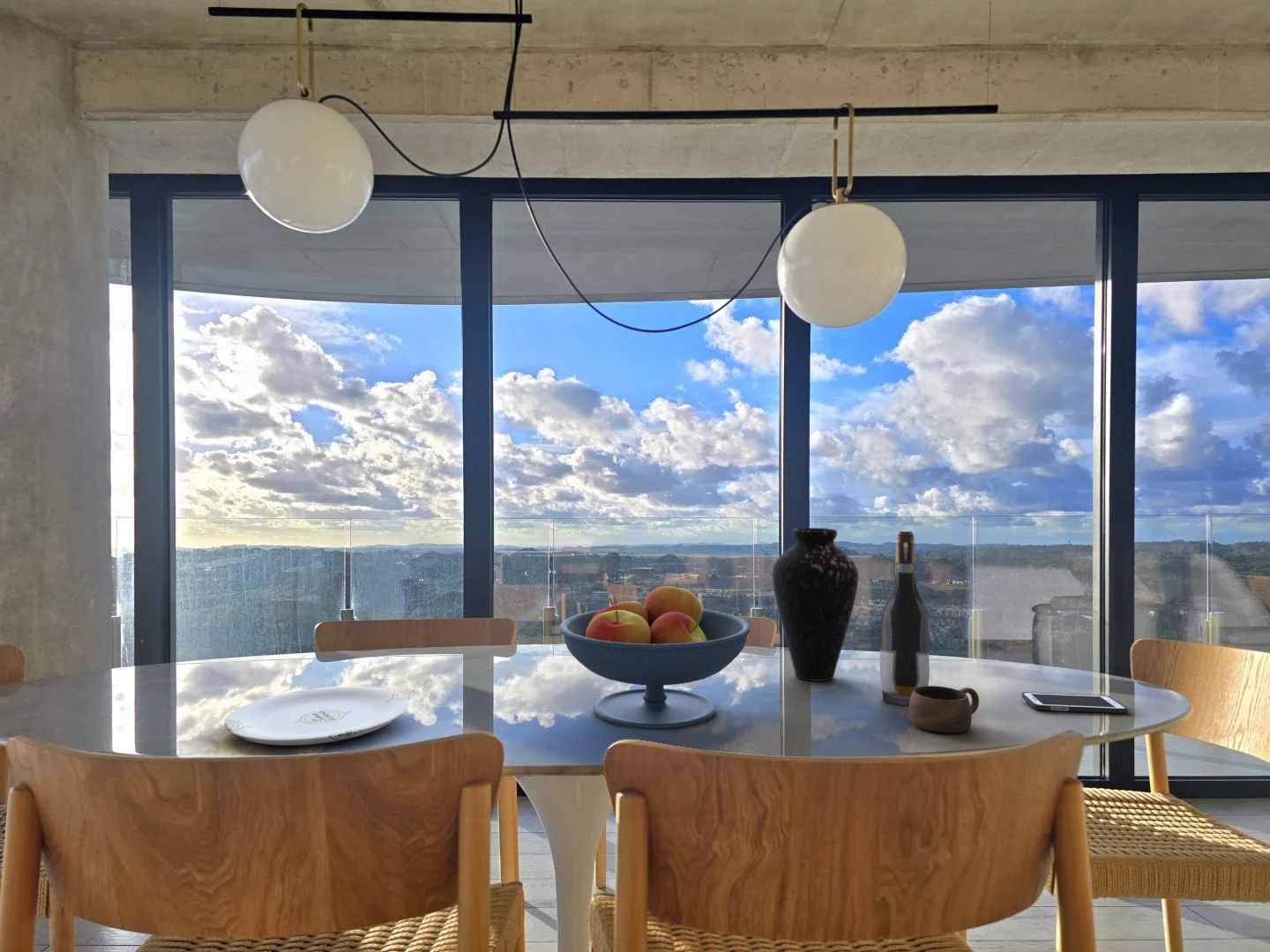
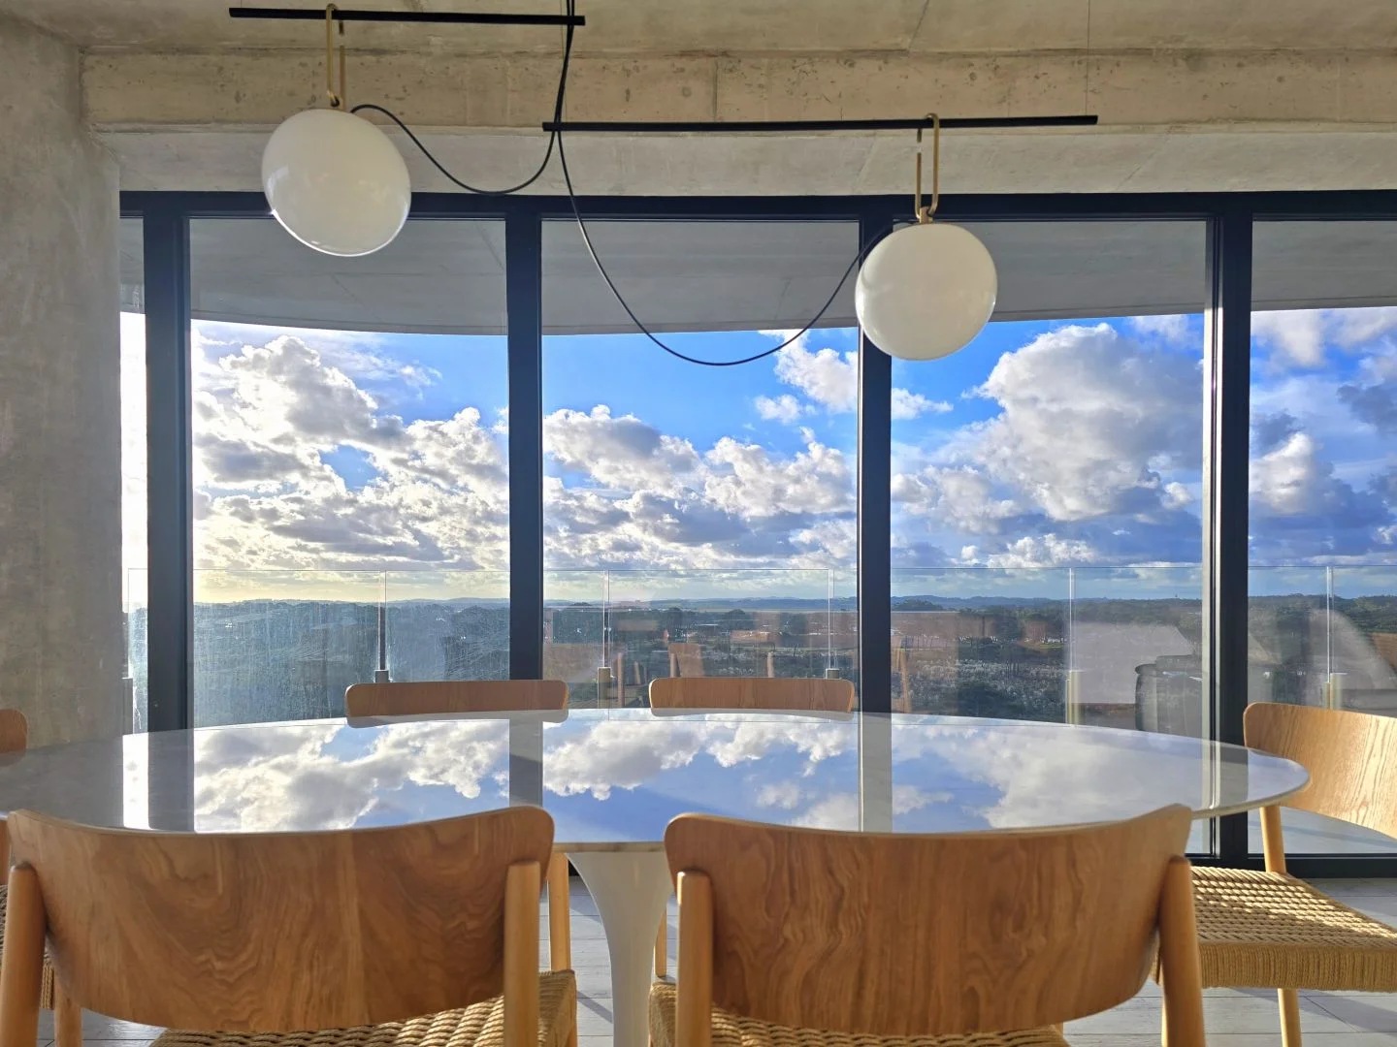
- vase [771,527,859,682]
- cell phone [1020,691,1128,714]
- cup [908,685,980,734]
- fruit bowl [559,582,751,729]
- plate [224,685,410,747]
- wine bottle [879,530,930,707]
